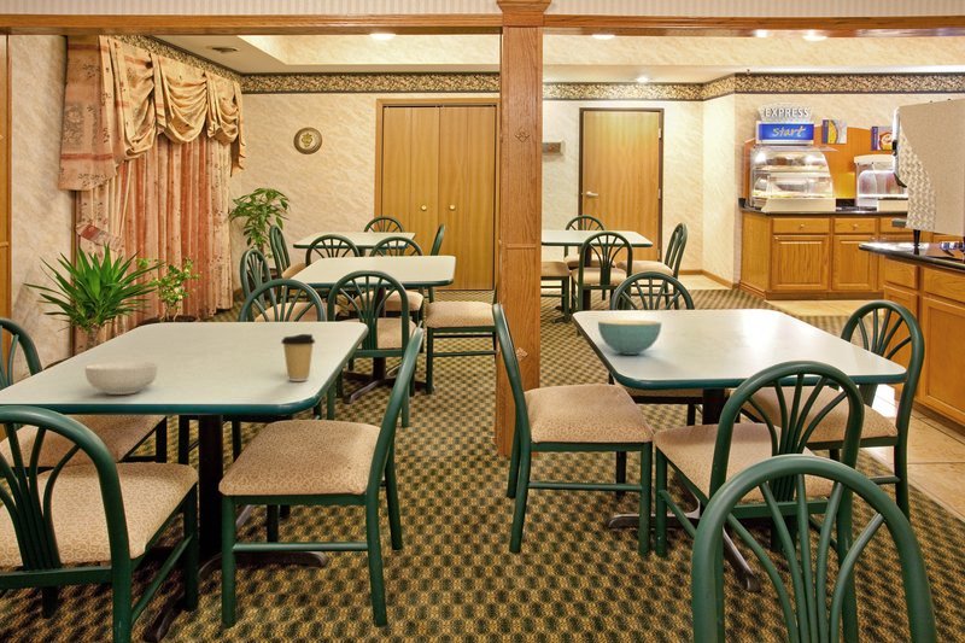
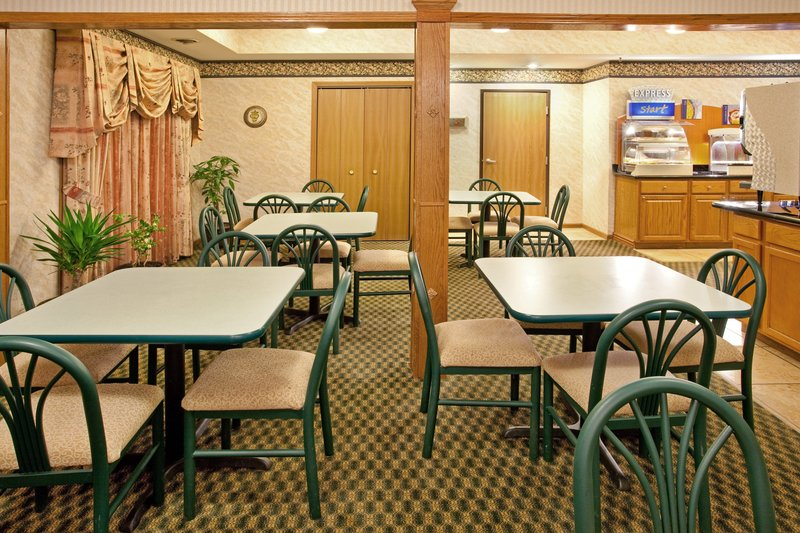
- cereal bowl [84,361,158,396]
- coffee cup [280,333,316,382]
- cereal bowl [597,318,662,356]
